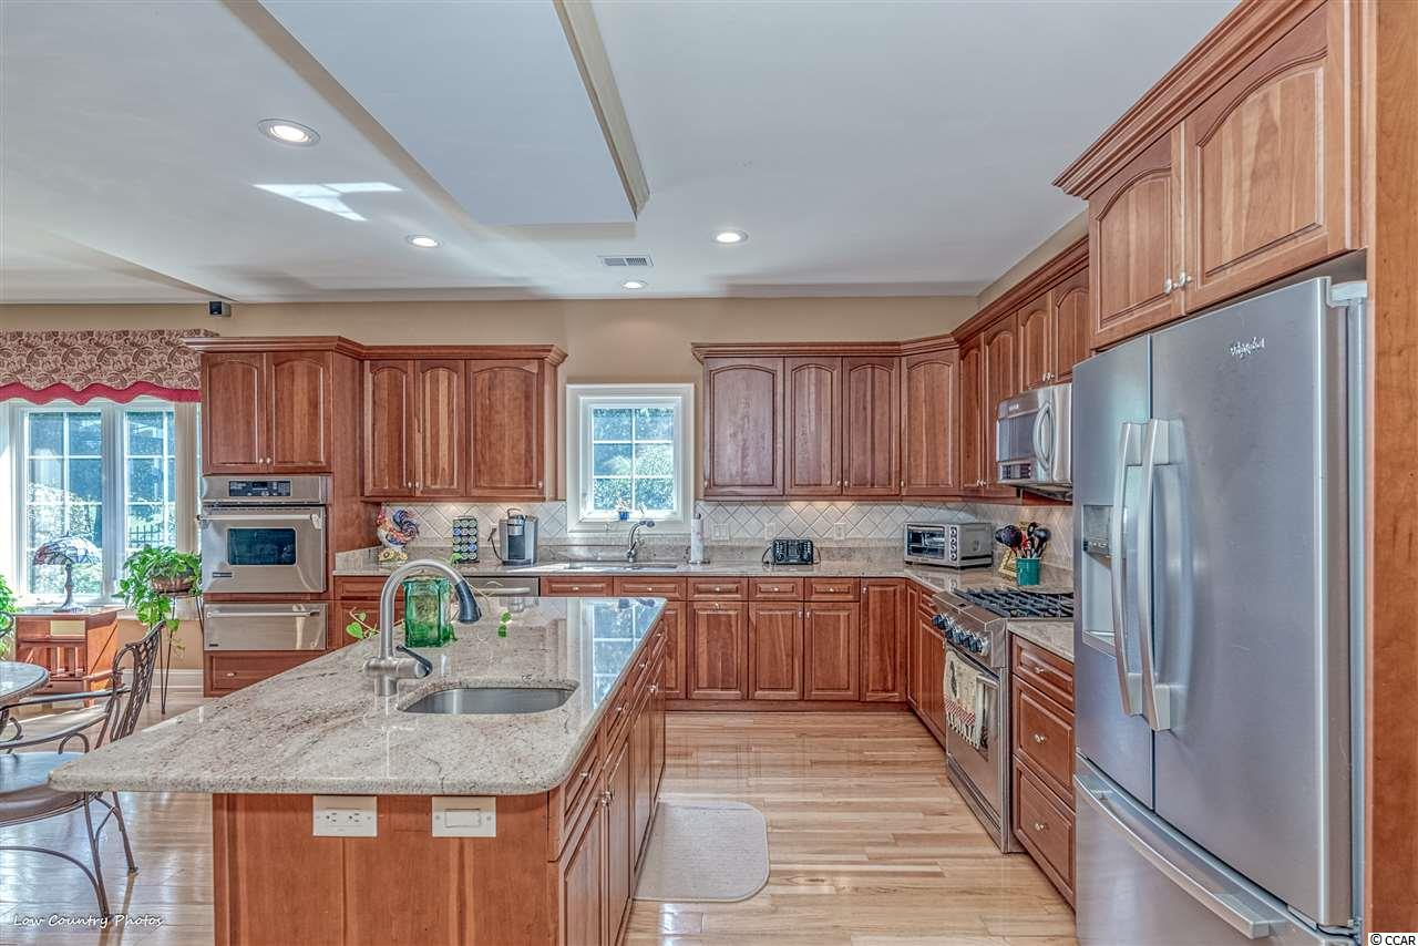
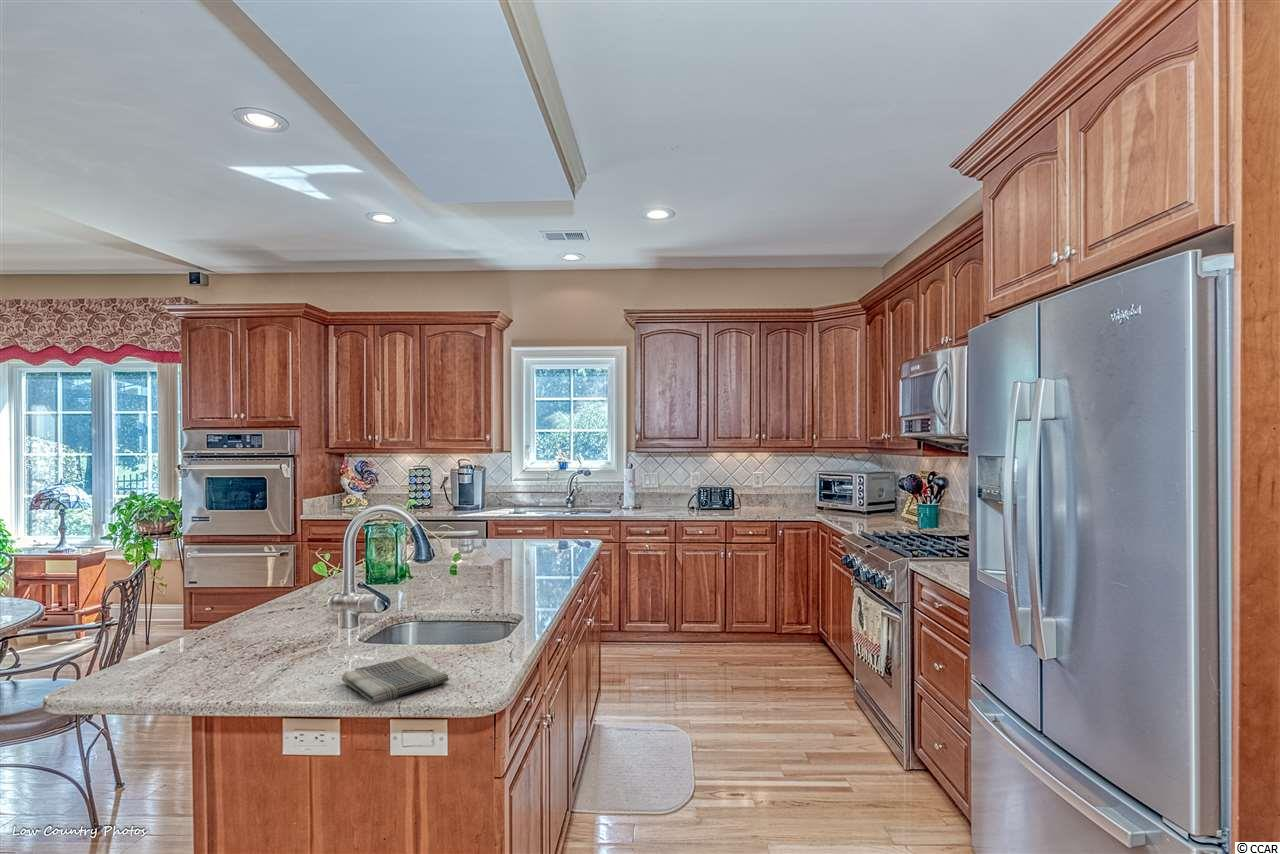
+ dish towel [341,656,450,705]
